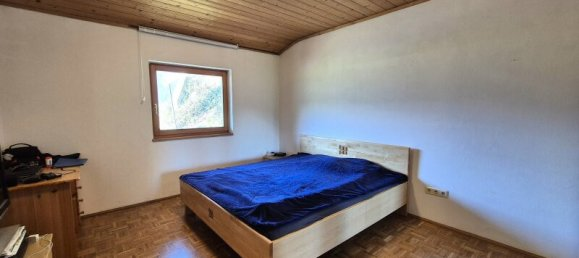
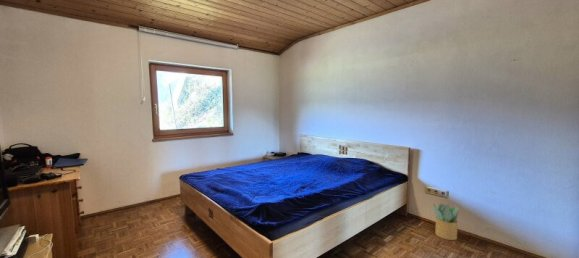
+ potted plant [432,202,460,241]
